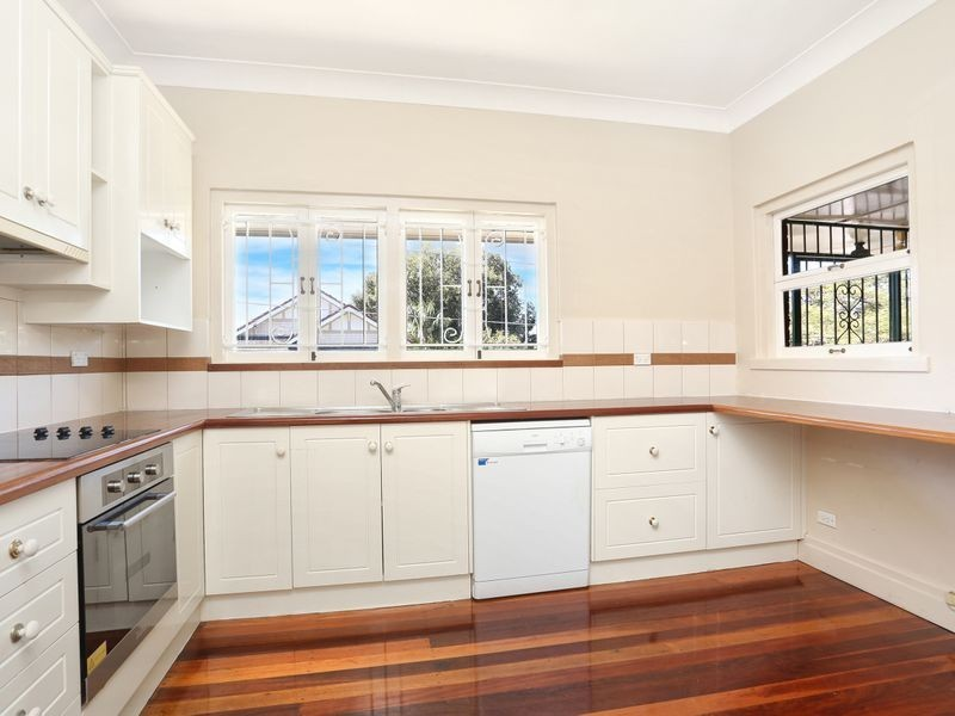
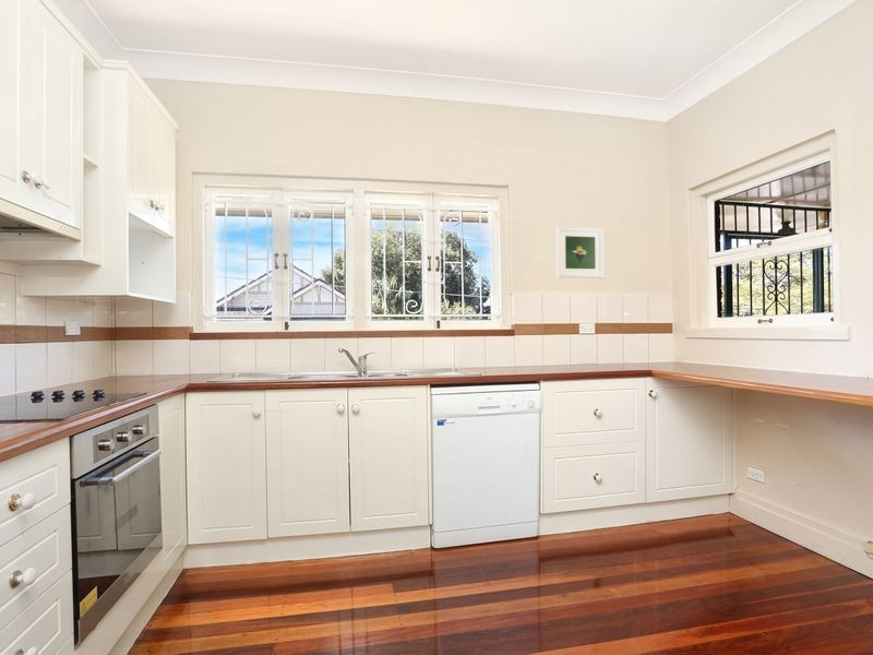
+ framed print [555,226,605,279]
